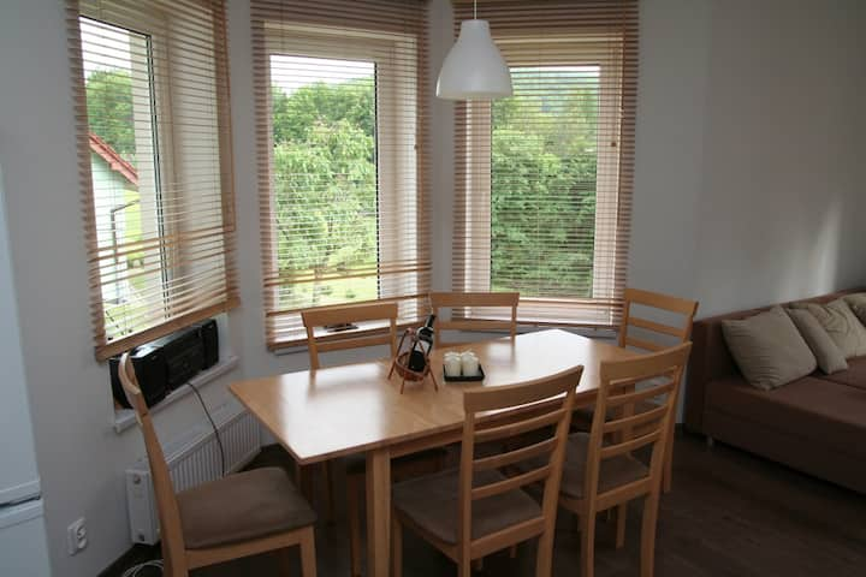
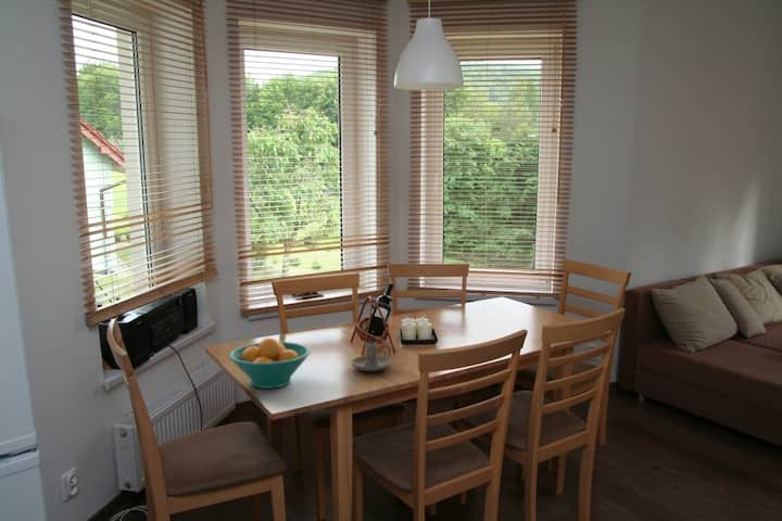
+ candle holder [351,341,392,372]
+ fruit bowl [228,336,312,390]
